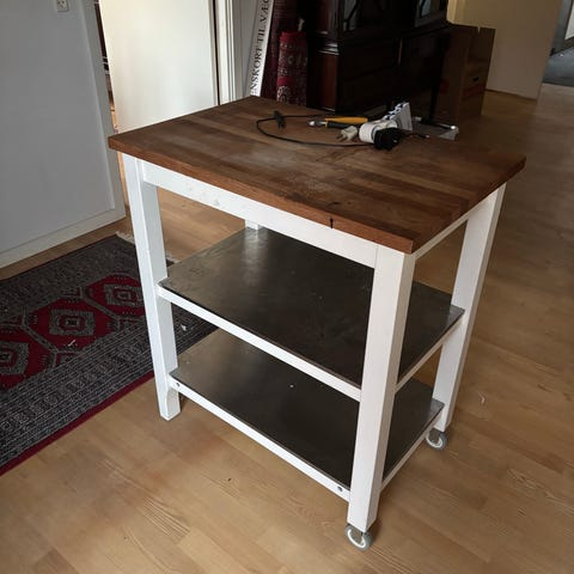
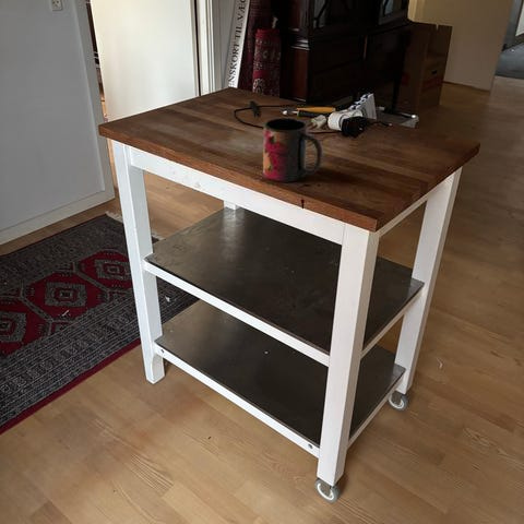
+ mug [262,117,323,182]
